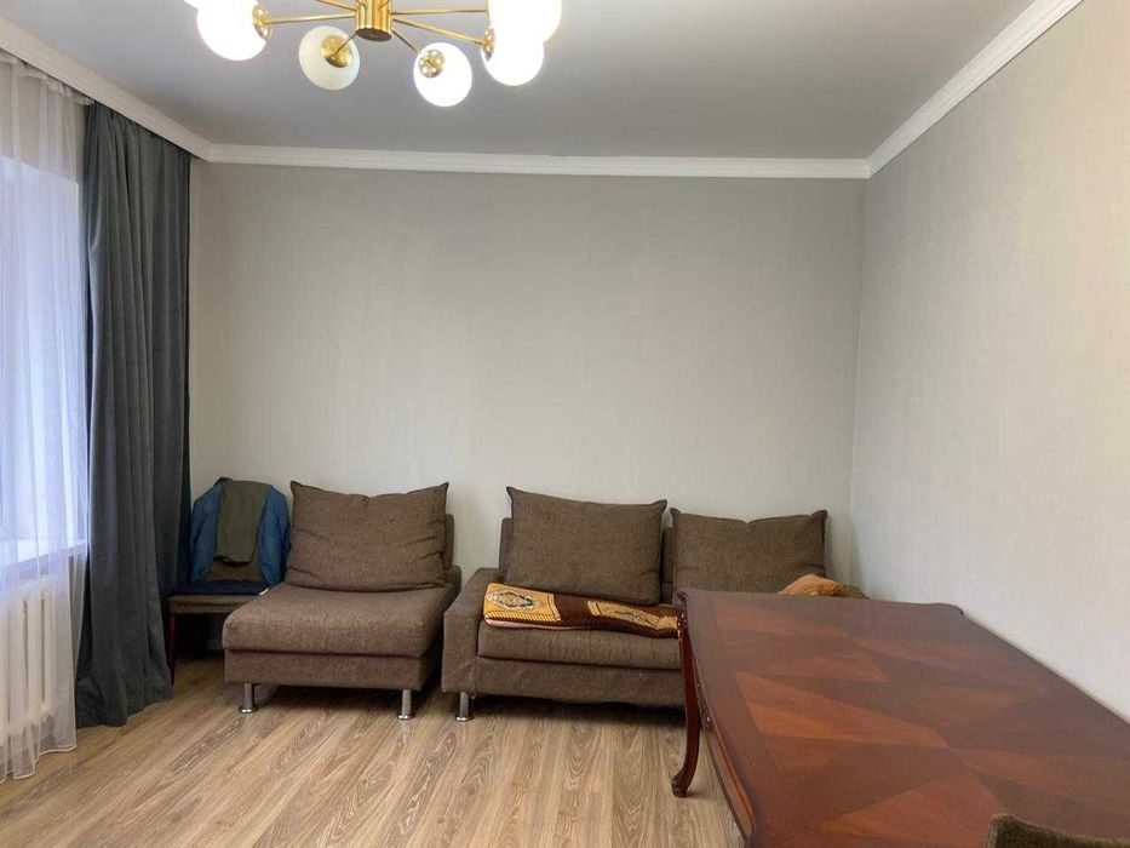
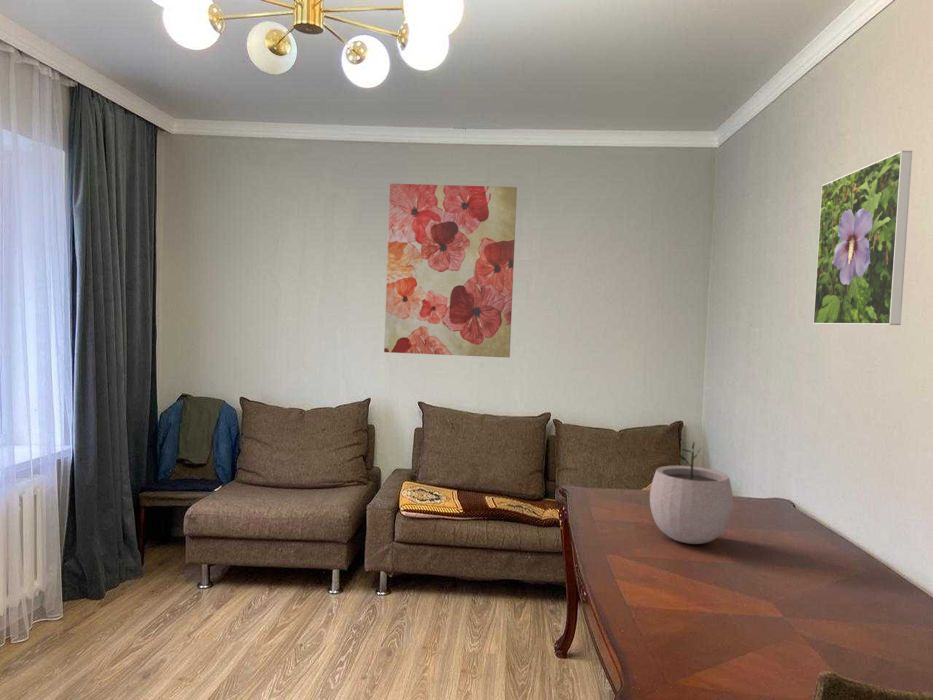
+ wall art [383,183,518,359]
+ plant pot [649,441,734,545]
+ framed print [812,150,913,326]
